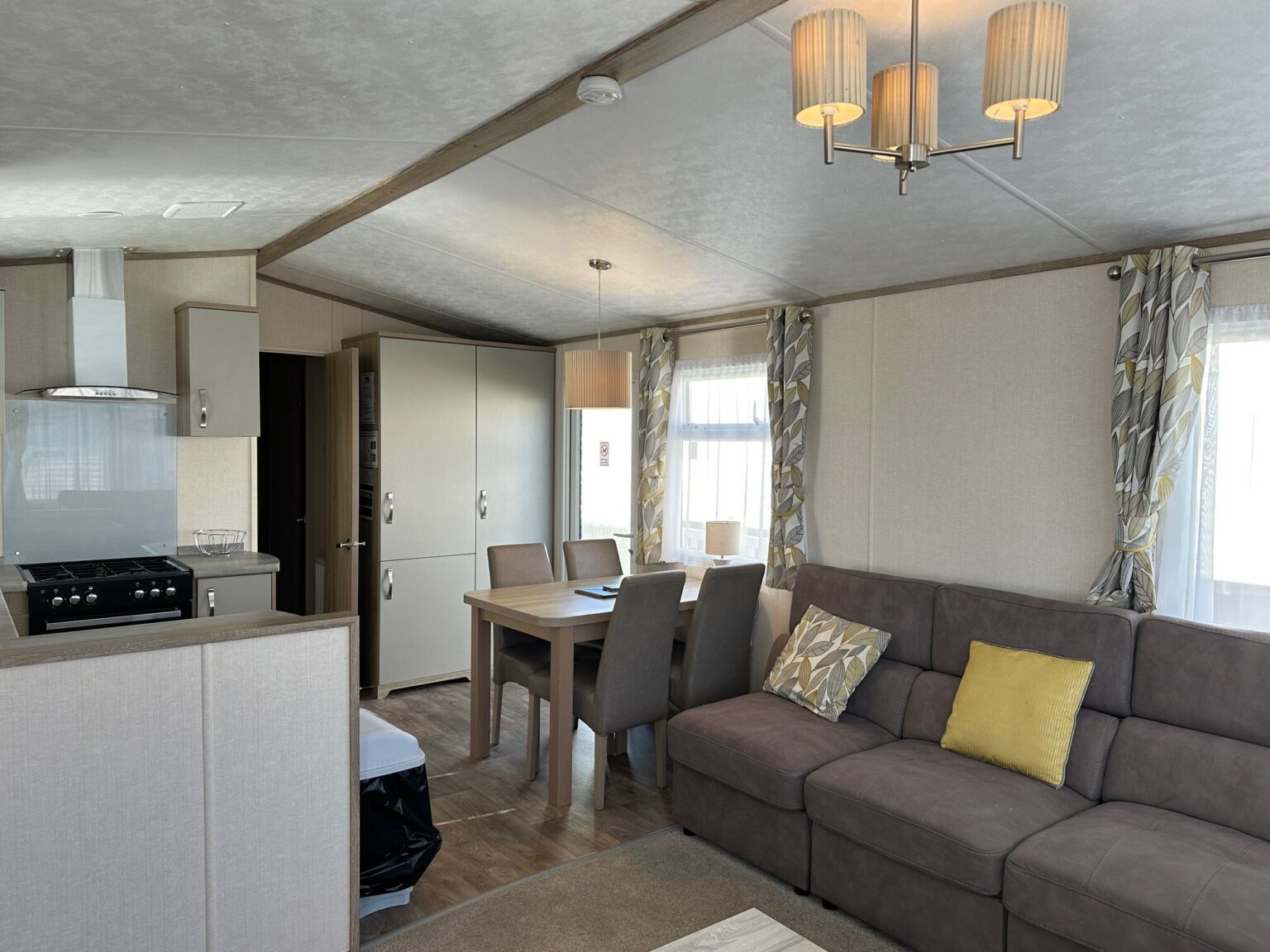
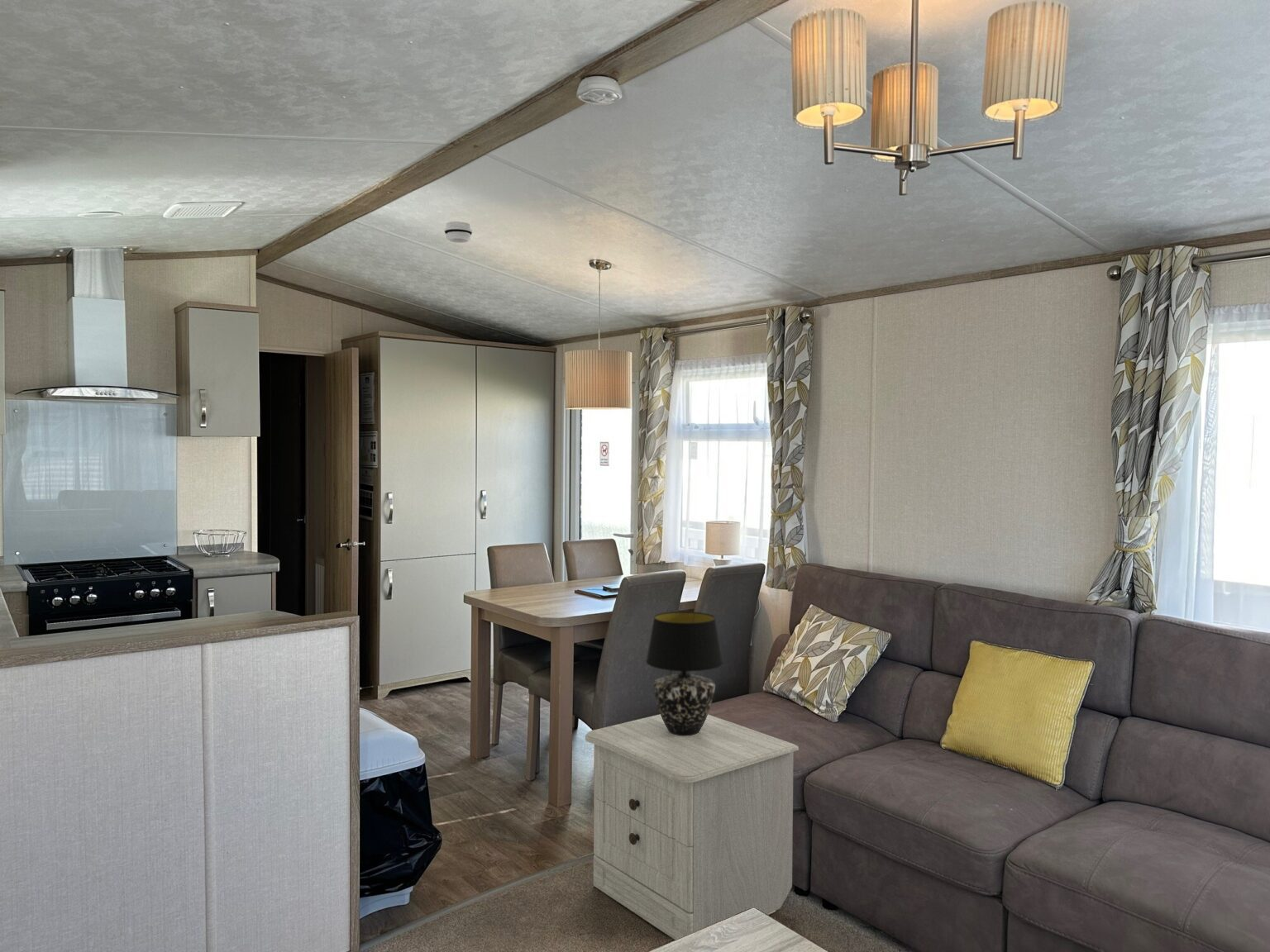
+ smoke detector [443,221,473,244]
+ table lamp [645,611,723,735]
+ nightstand [585,713,800,940]
